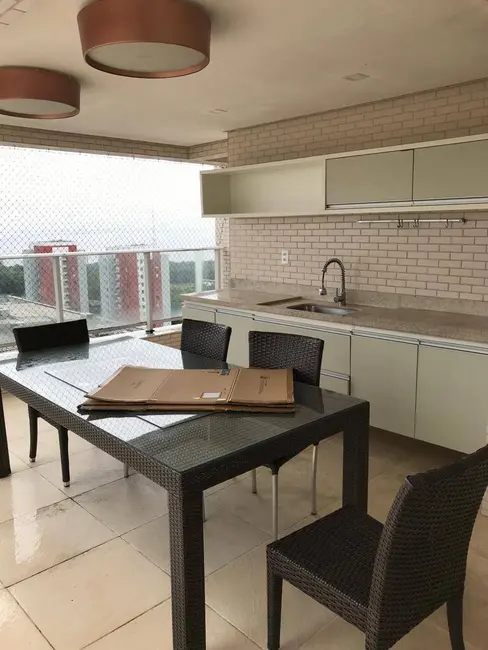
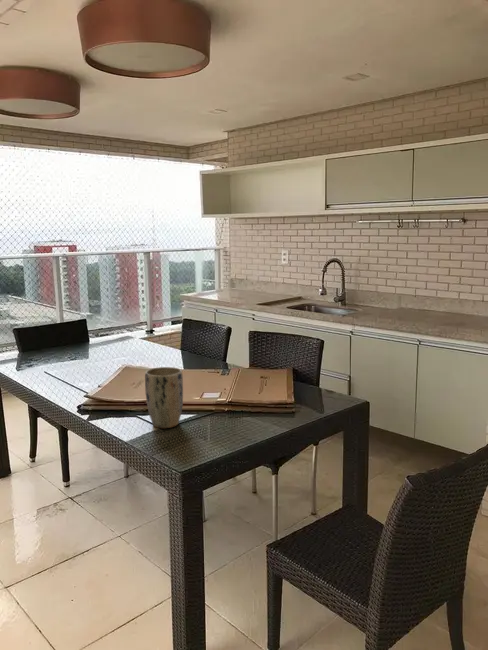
+ plant pot [144,366,184,429]
